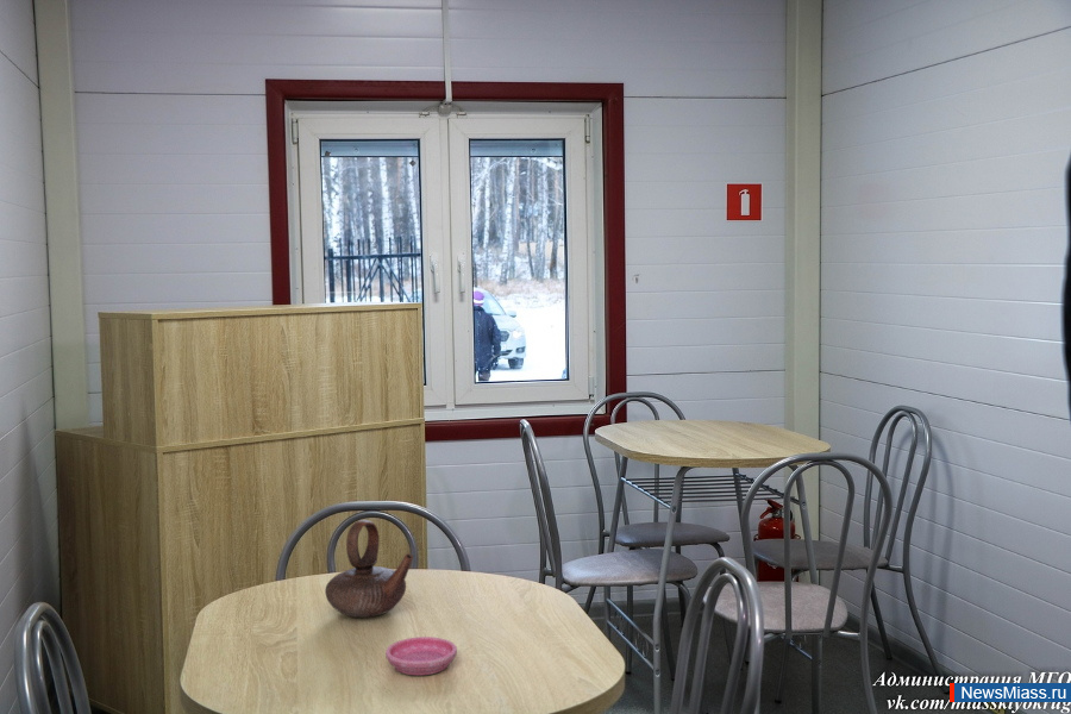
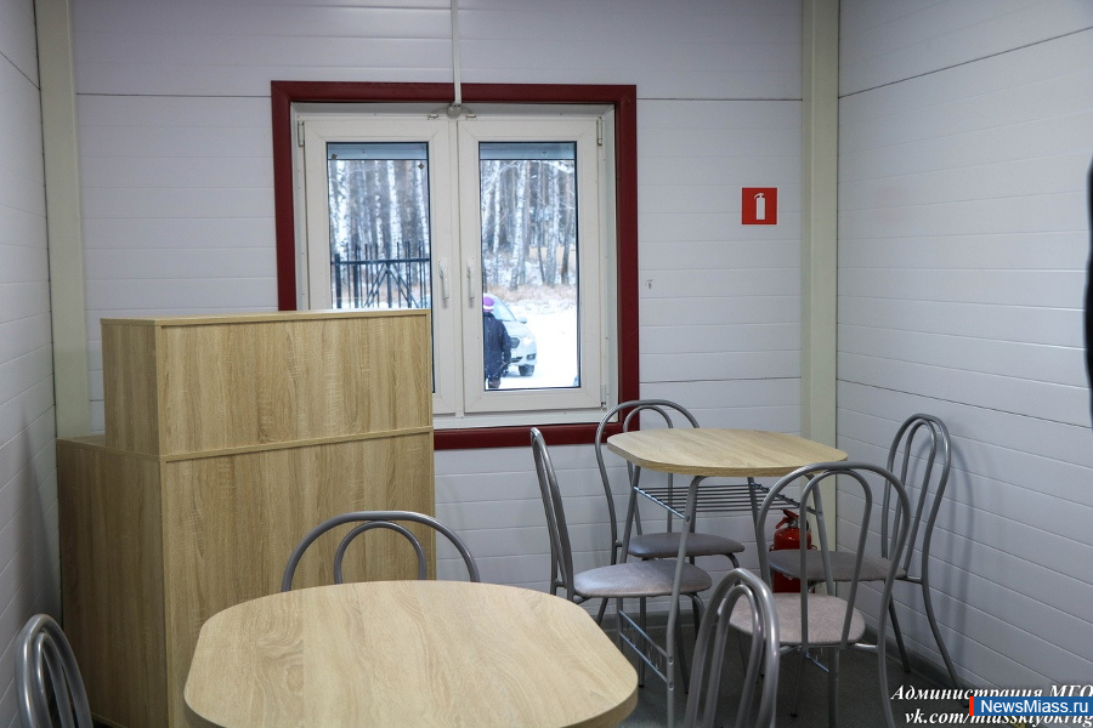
- teapot [324,519,414,619]
- saucer [384,635,458,677]
